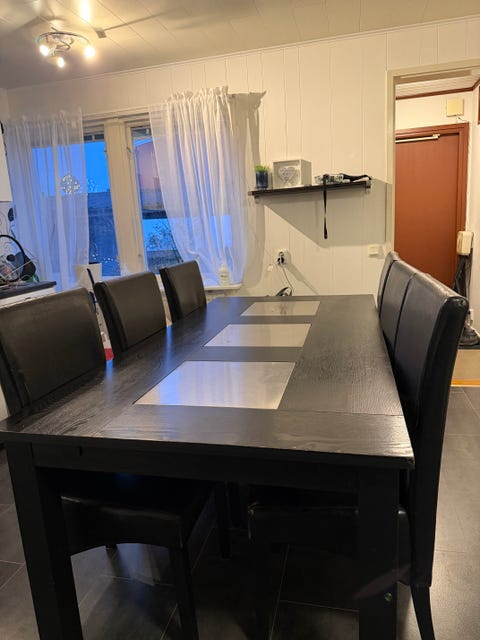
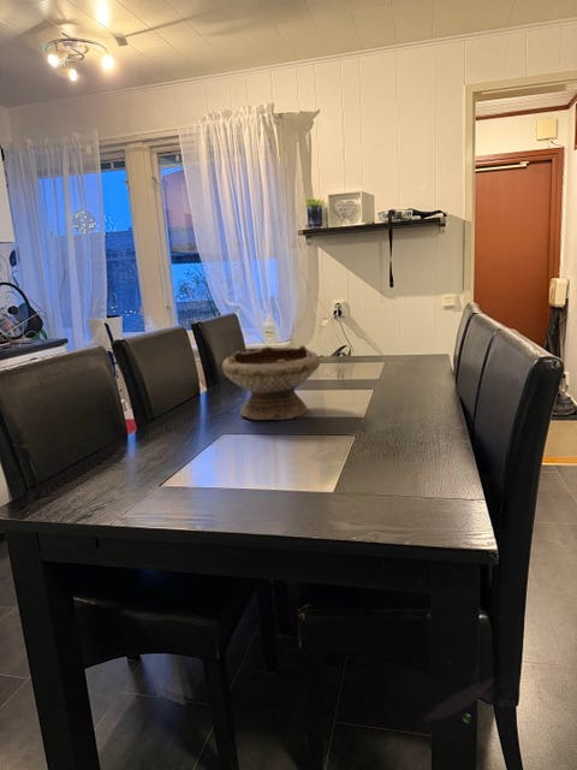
+ bowl [221,344,321,421]
